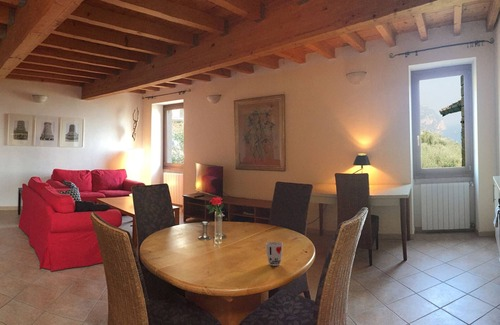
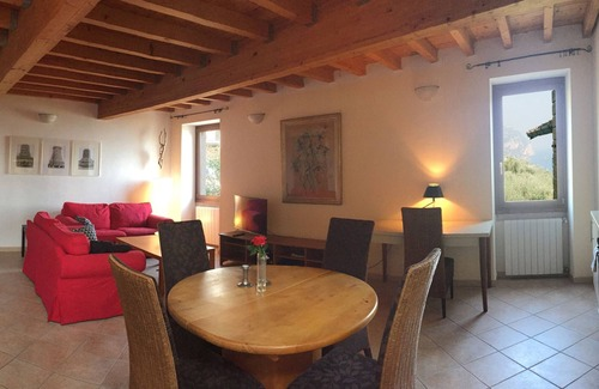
- cup [265,241,284,267]
